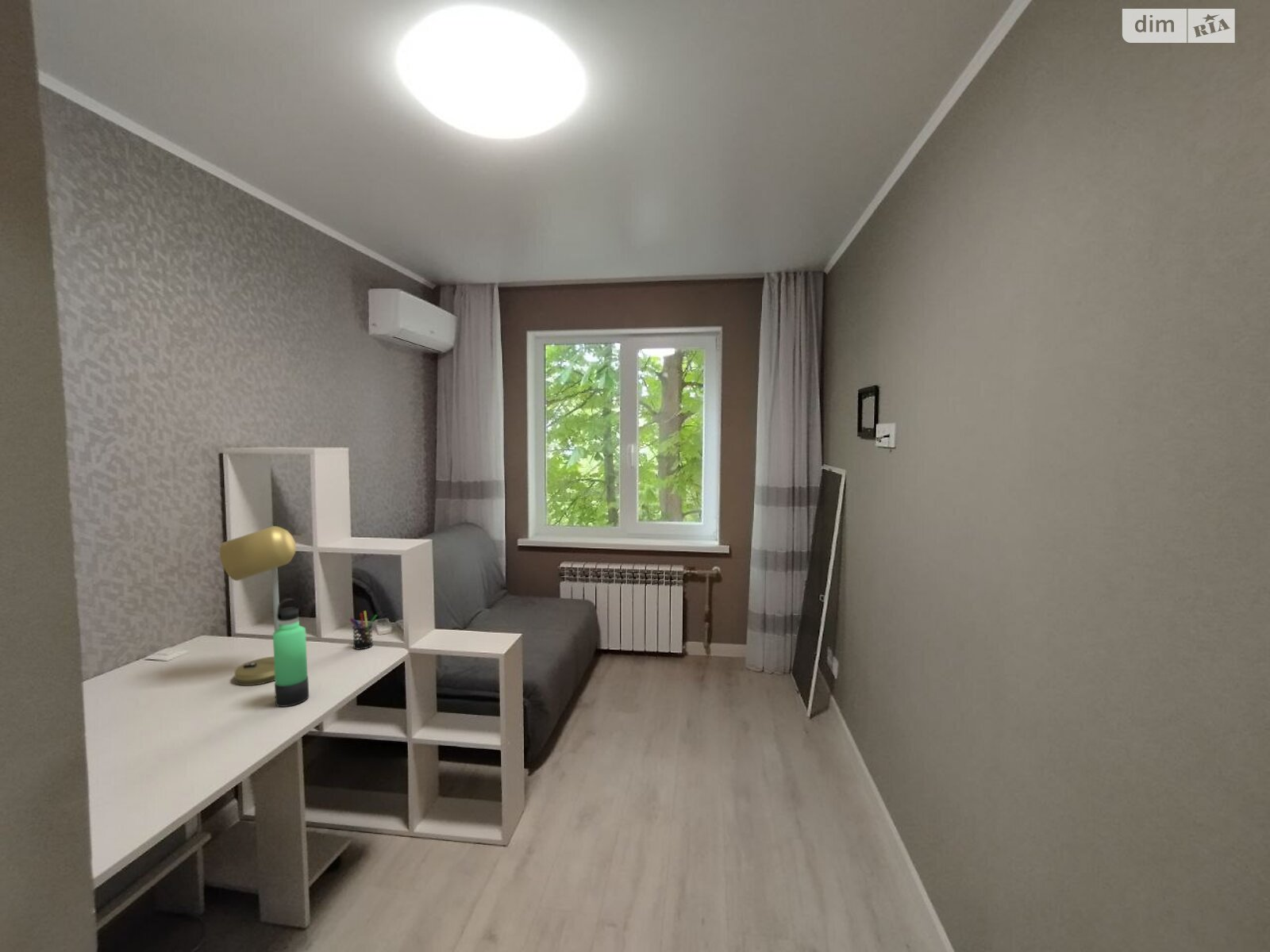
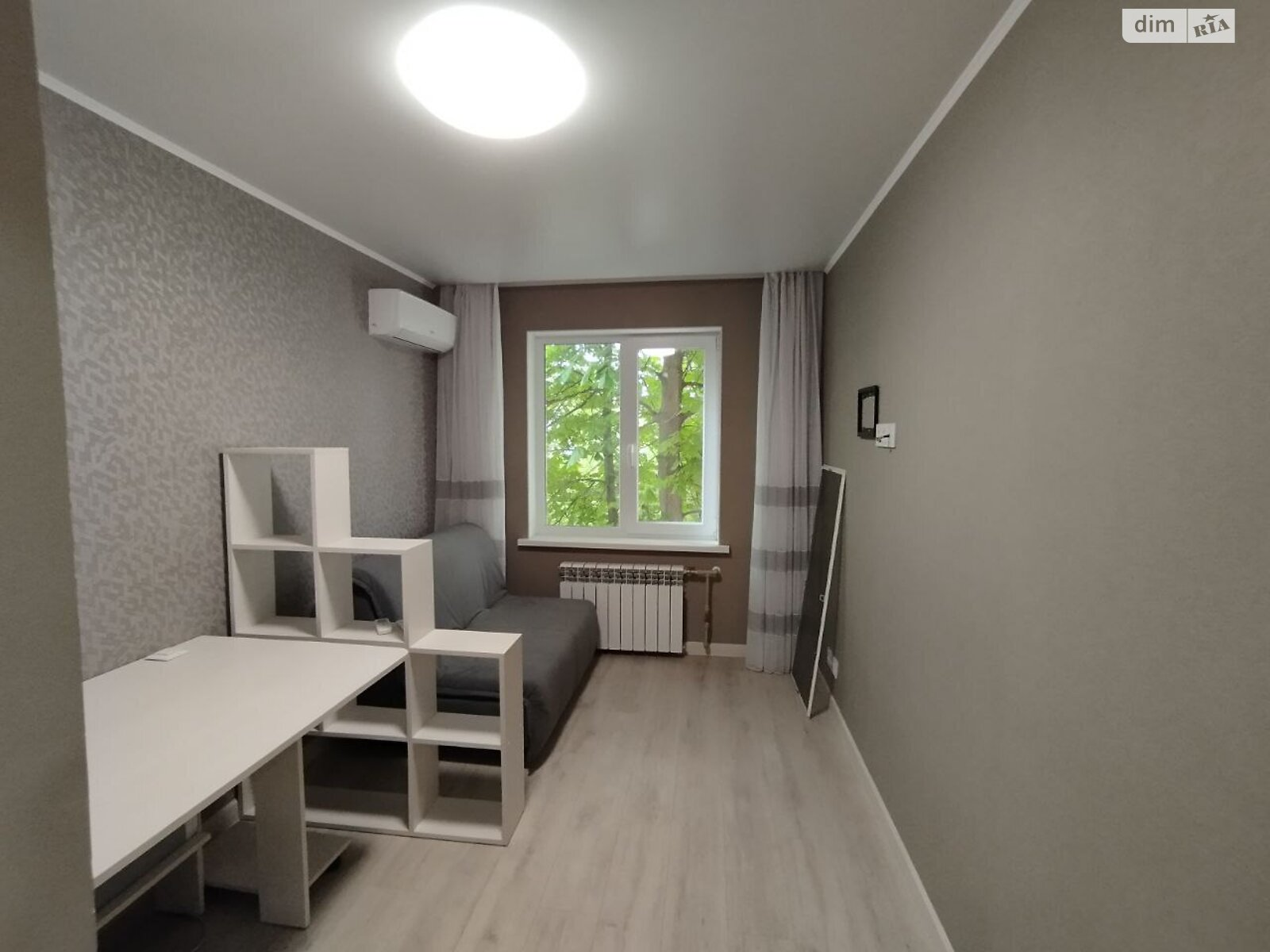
- pen holder [349,610,378,651]
- desk lamp [219,525,297,686]
- thermos bottle [272,597,310,708]
